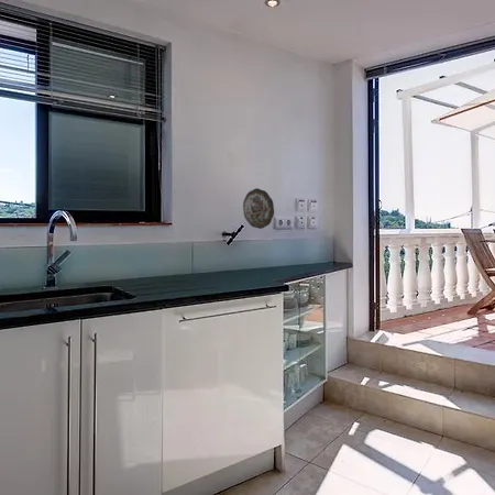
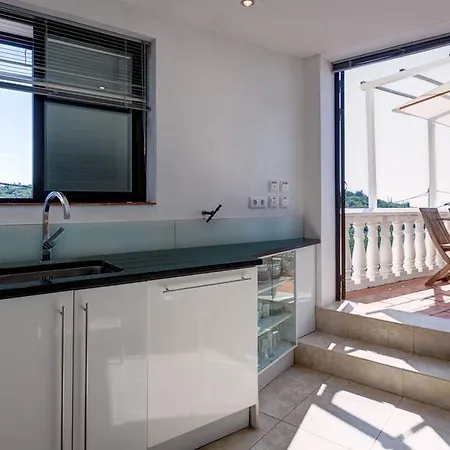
- decorative plate [242,187,275,230]
